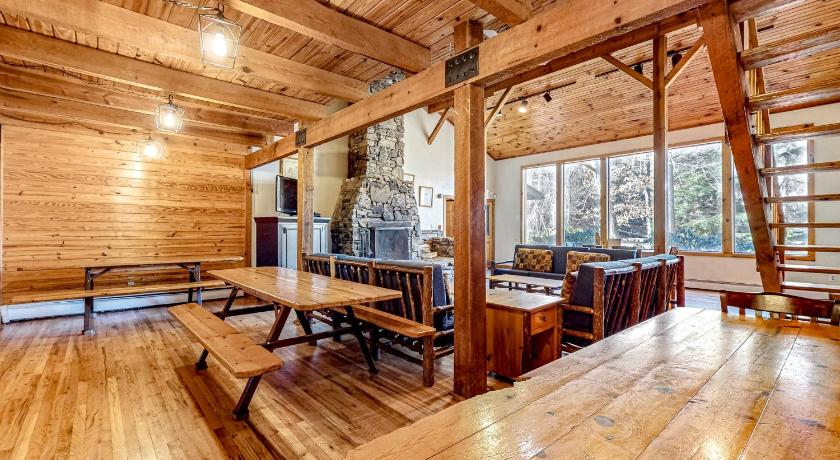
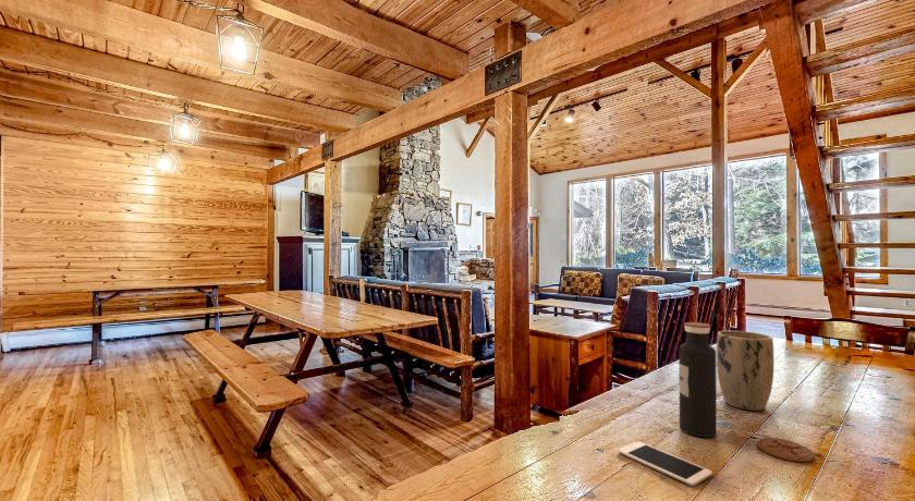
+ cell phone [618,440,713,487]
+ water bottle [678,321,718,438]
+ plant pot [716,330,774,412]
+ coaster [756,437,816,463]
